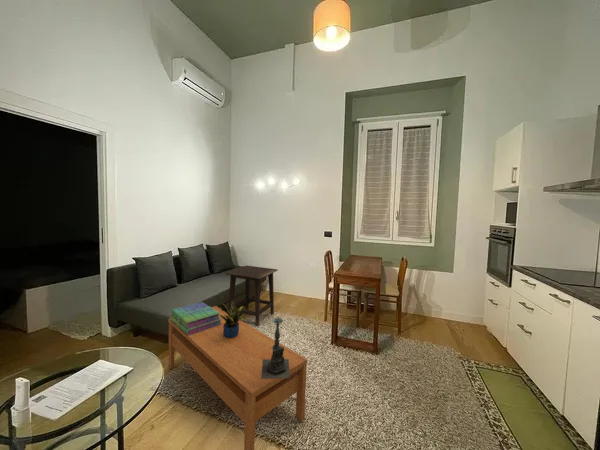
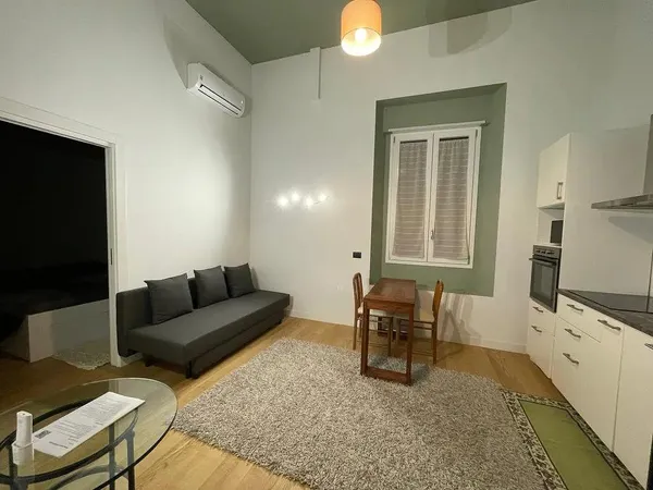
- potted plant [219,301,246,338]
- stack of books [169,301,222,335]
- side table [224,265,279,328]
- coffee table [167,305,308,450]
- candle holder [261,317,290,379]
